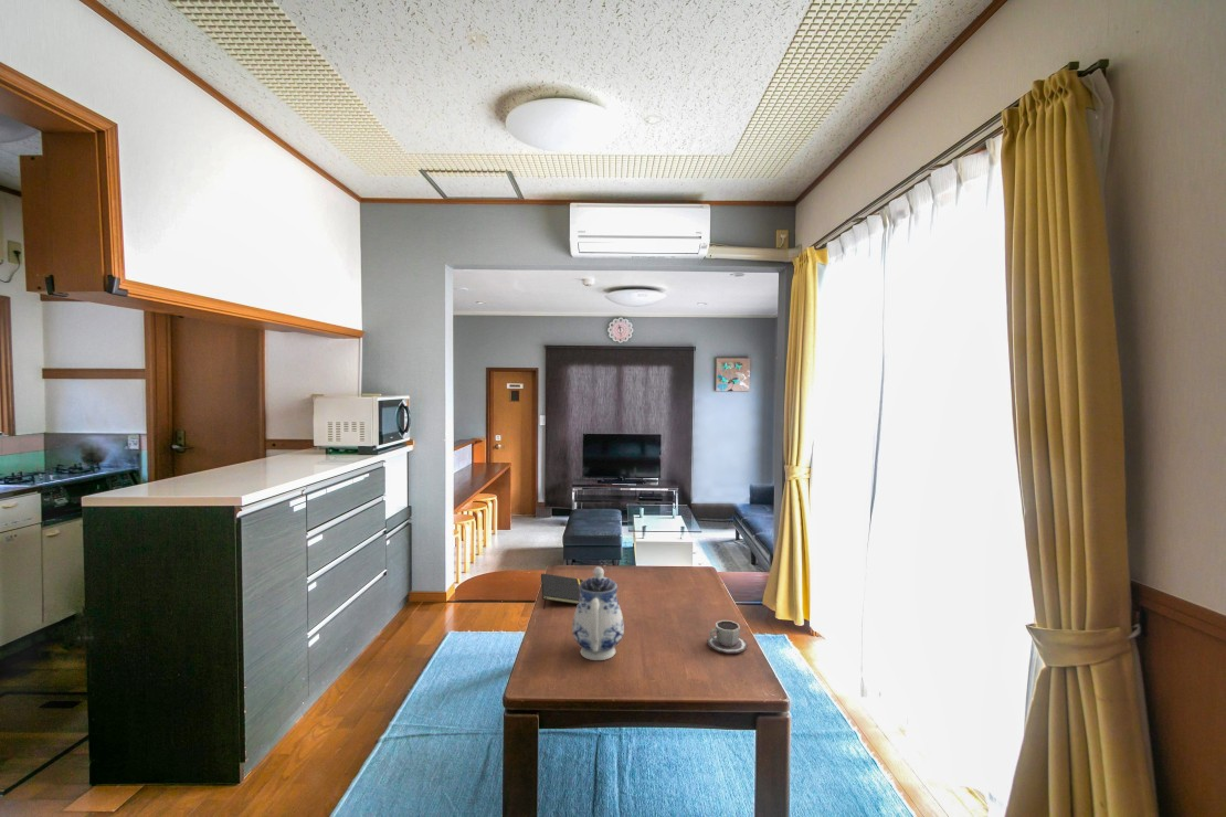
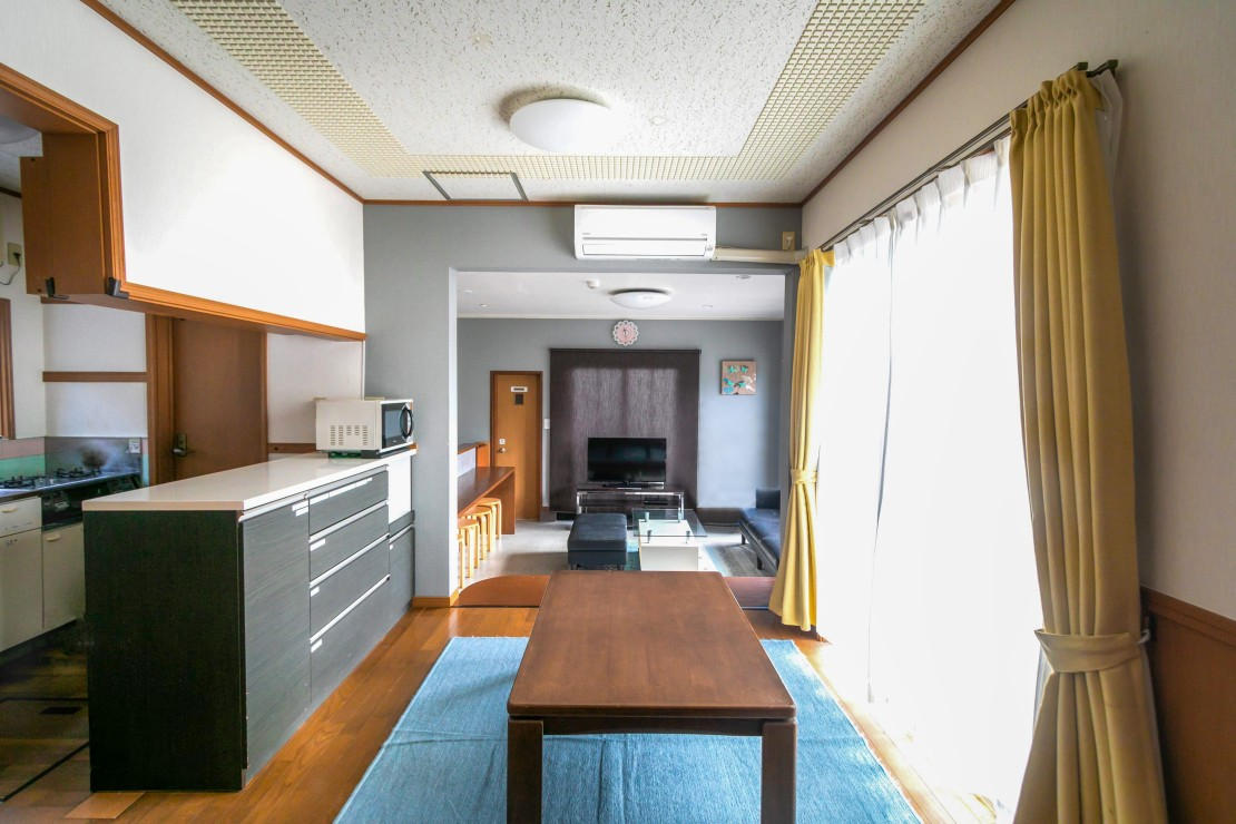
- cup [706,619,749,655]
- notepad [540,573,584,611]
- teapot [571,565,625,661]
